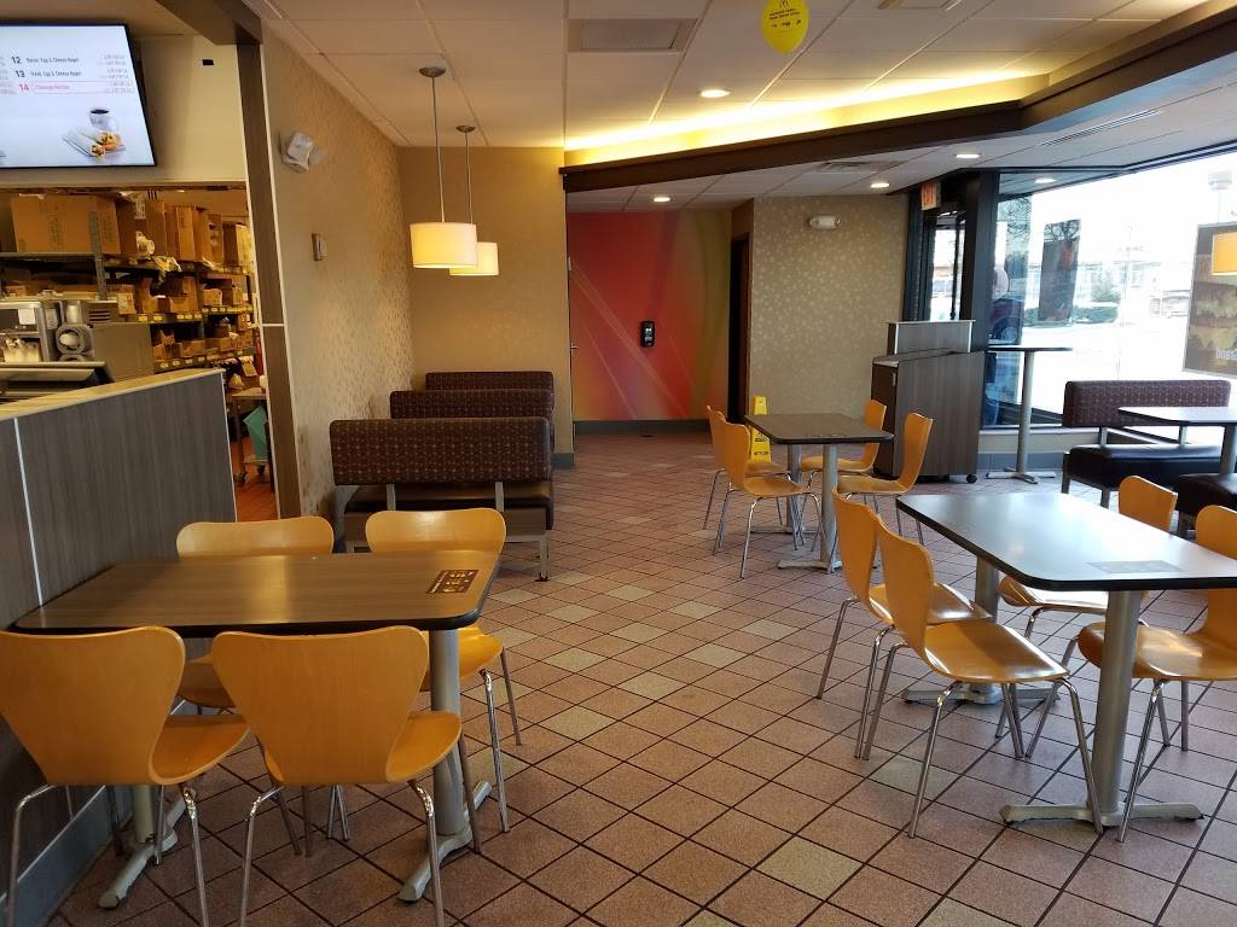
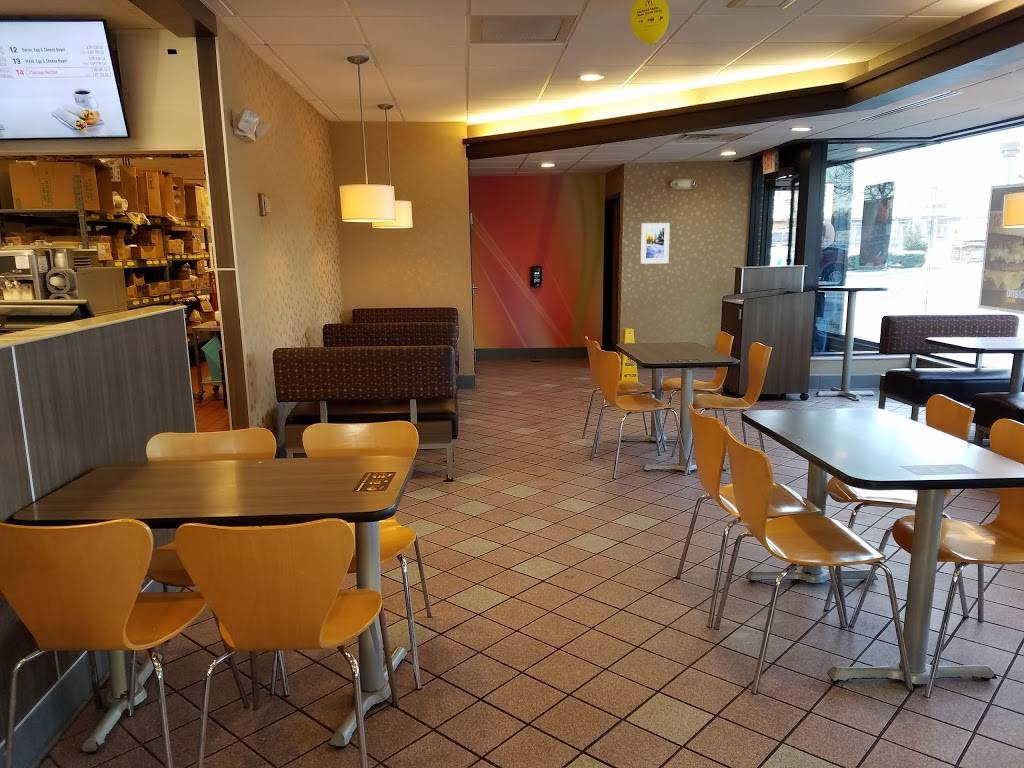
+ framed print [640,222,671,264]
